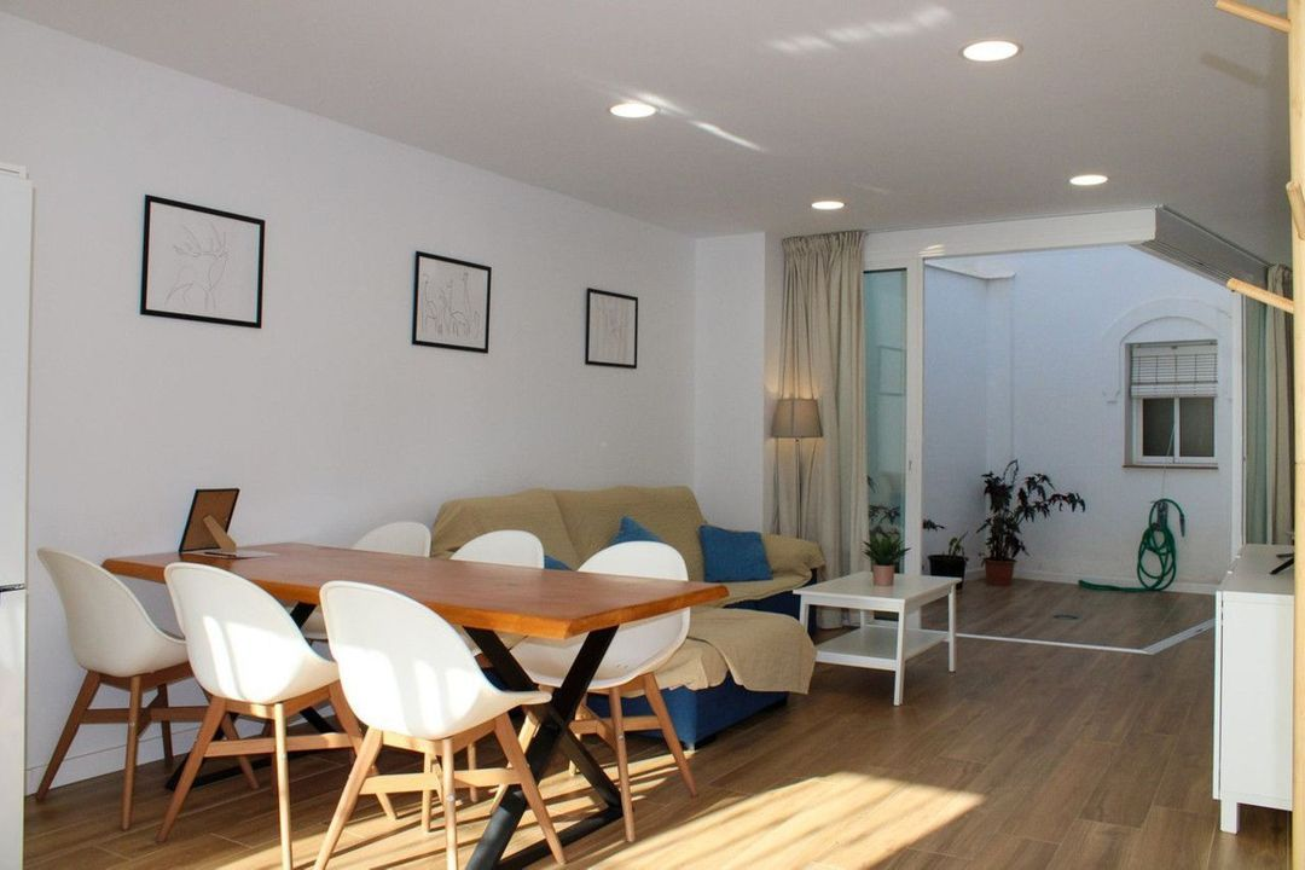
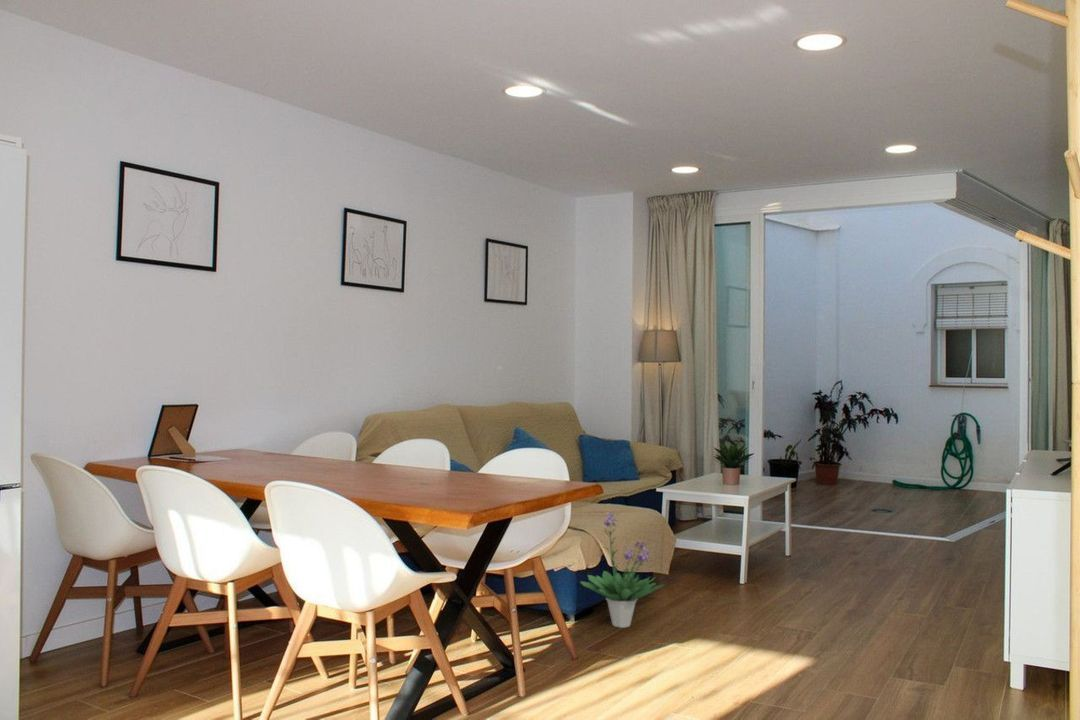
+ potted plant [579,511,666,629]
